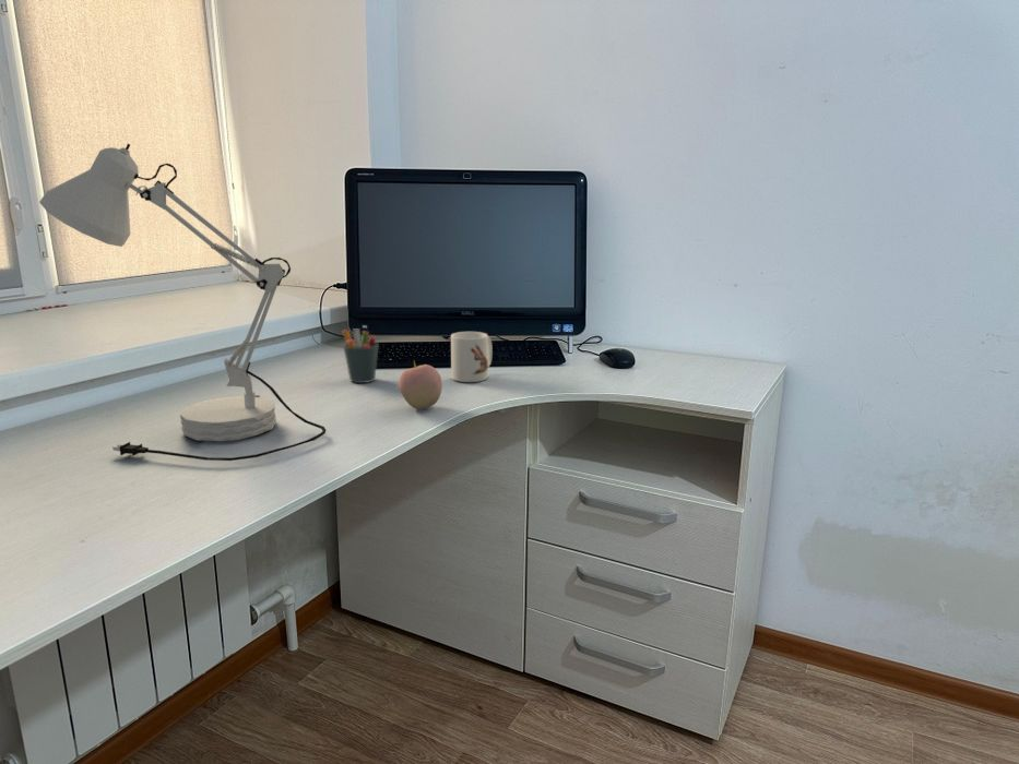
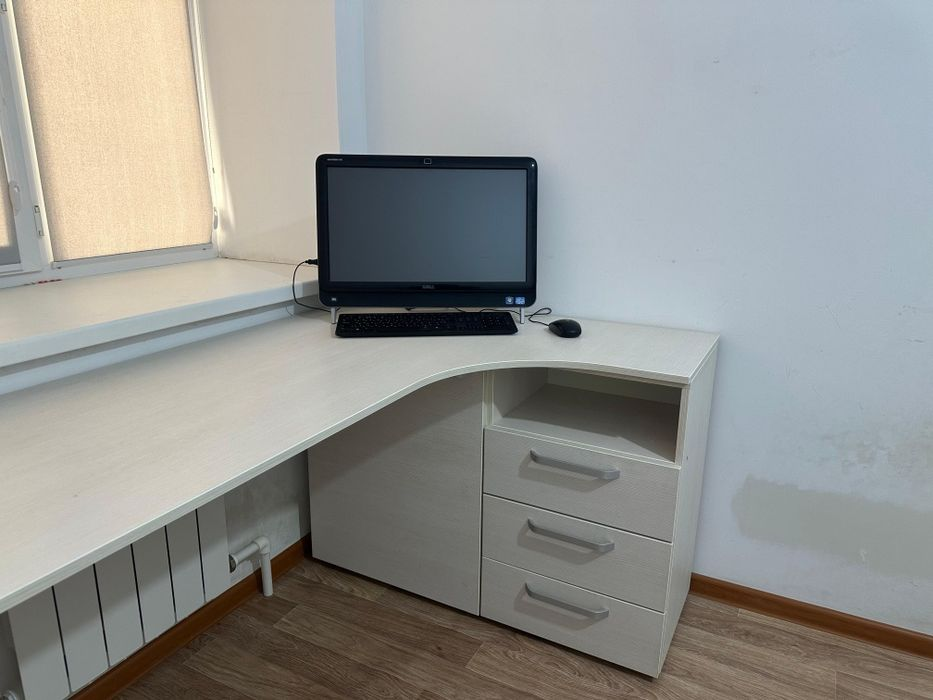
- mug [450,331,494,383]
- pen holder [342,329,380,384]
- apple [398,360,443,410]
- desk lamp [38,143,328,462]
